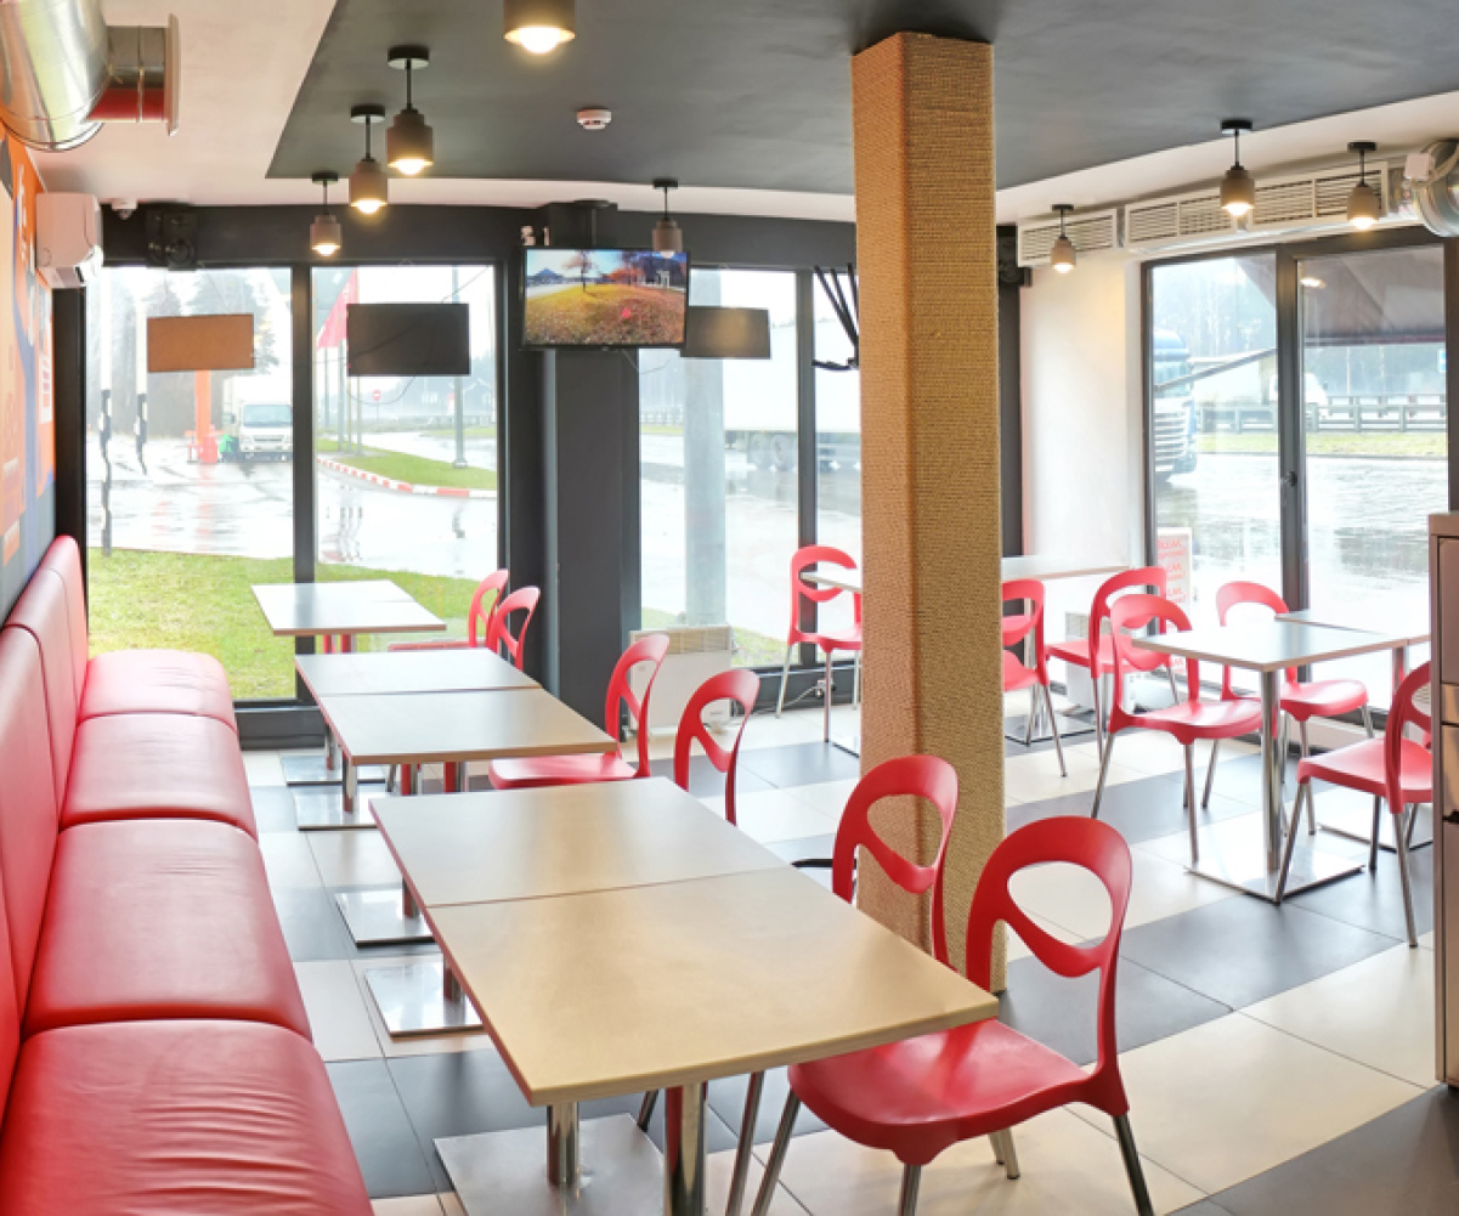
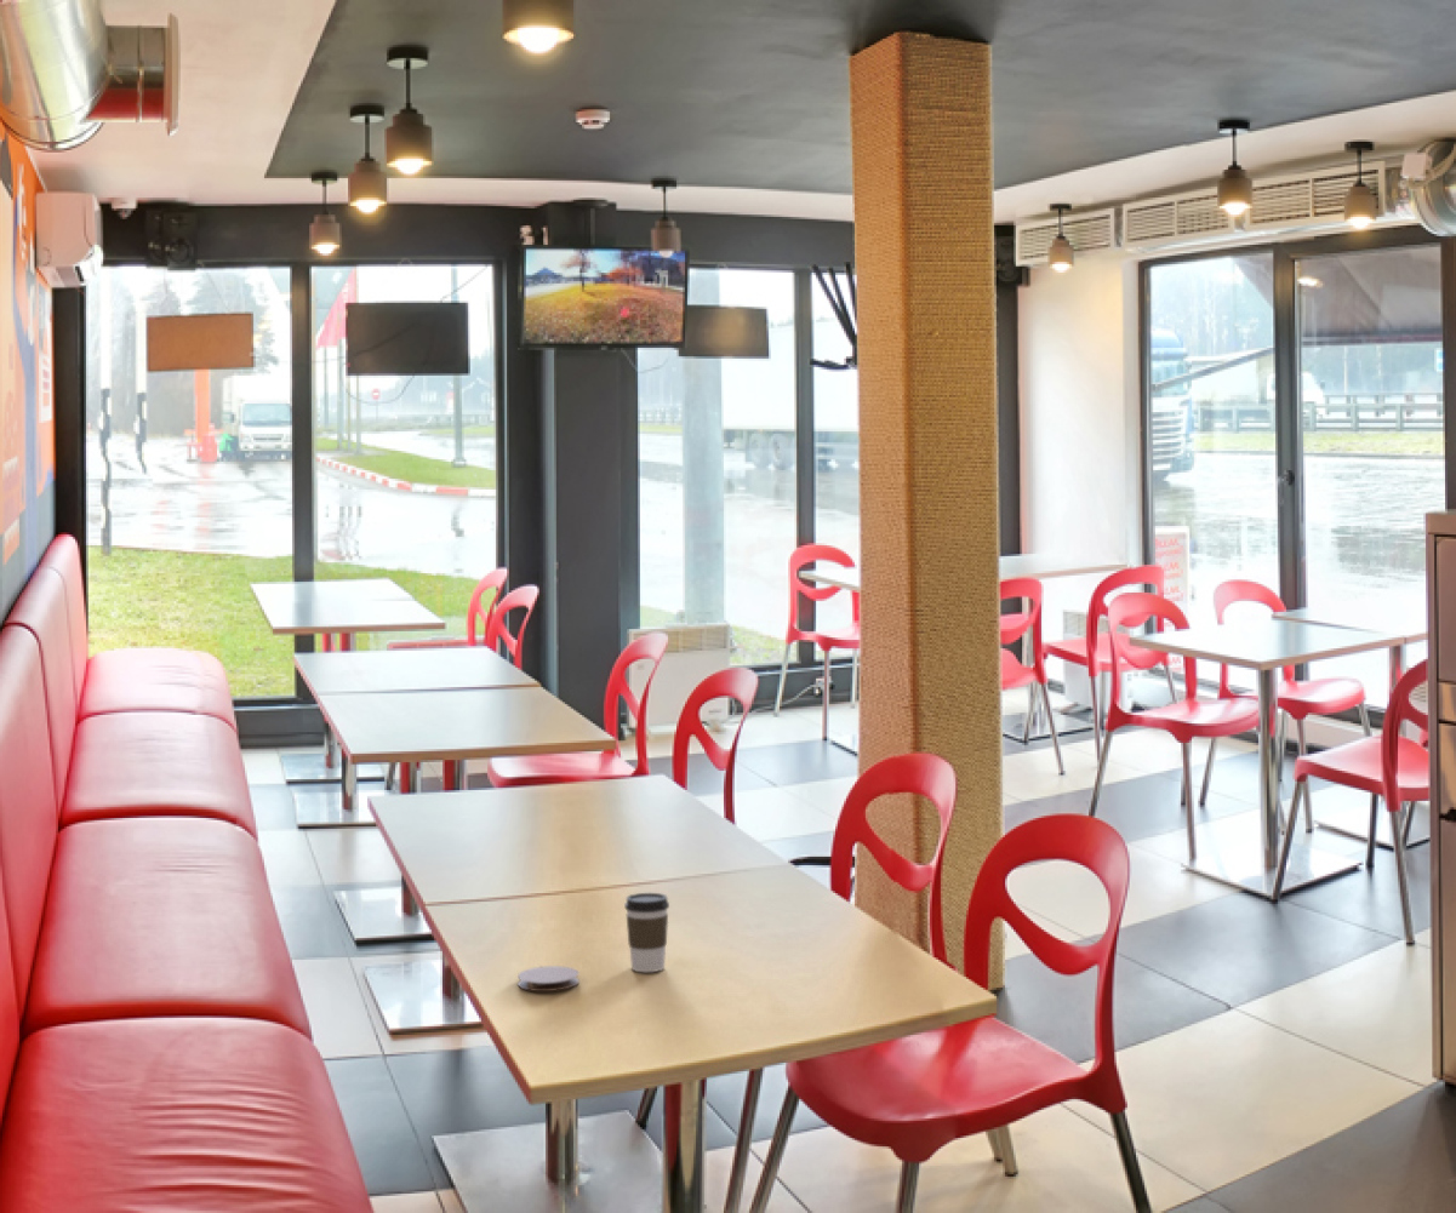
+ coaster [516,965,581,992]
+ coffee cup [623,892,670,973]
